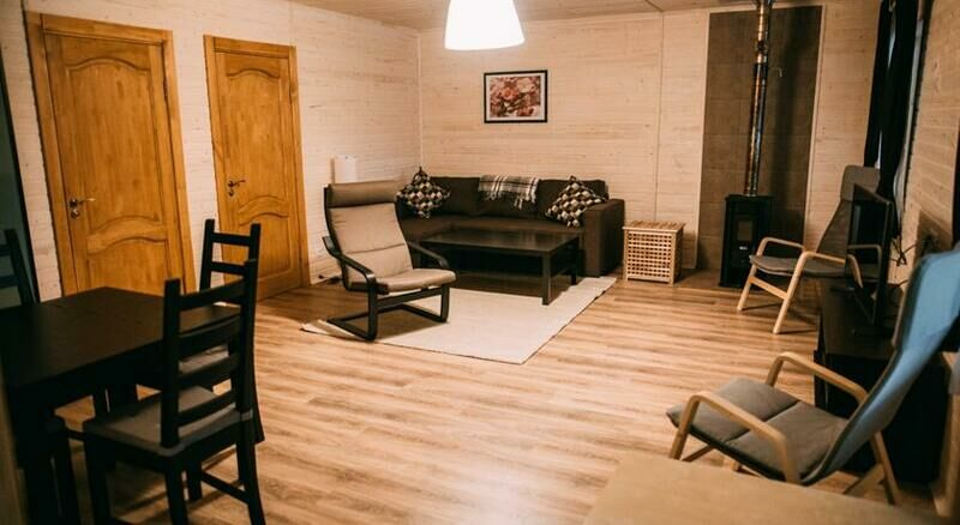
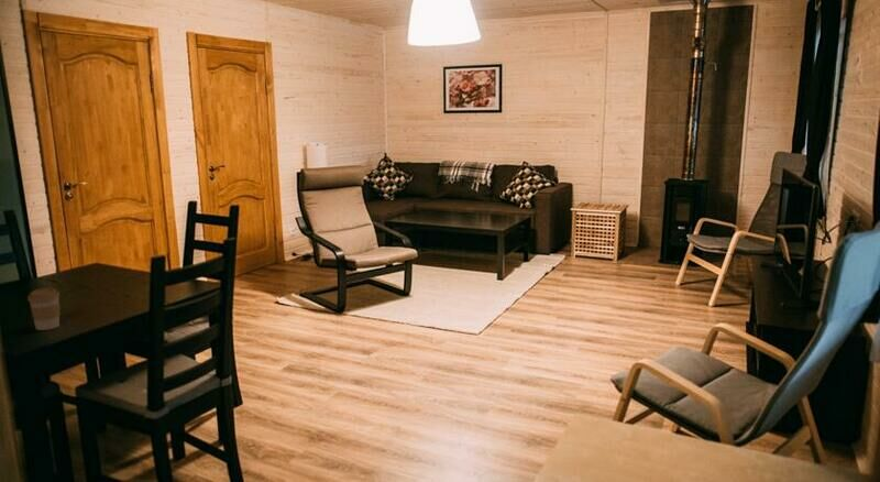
+ coffee cup [26,286,61,331]
